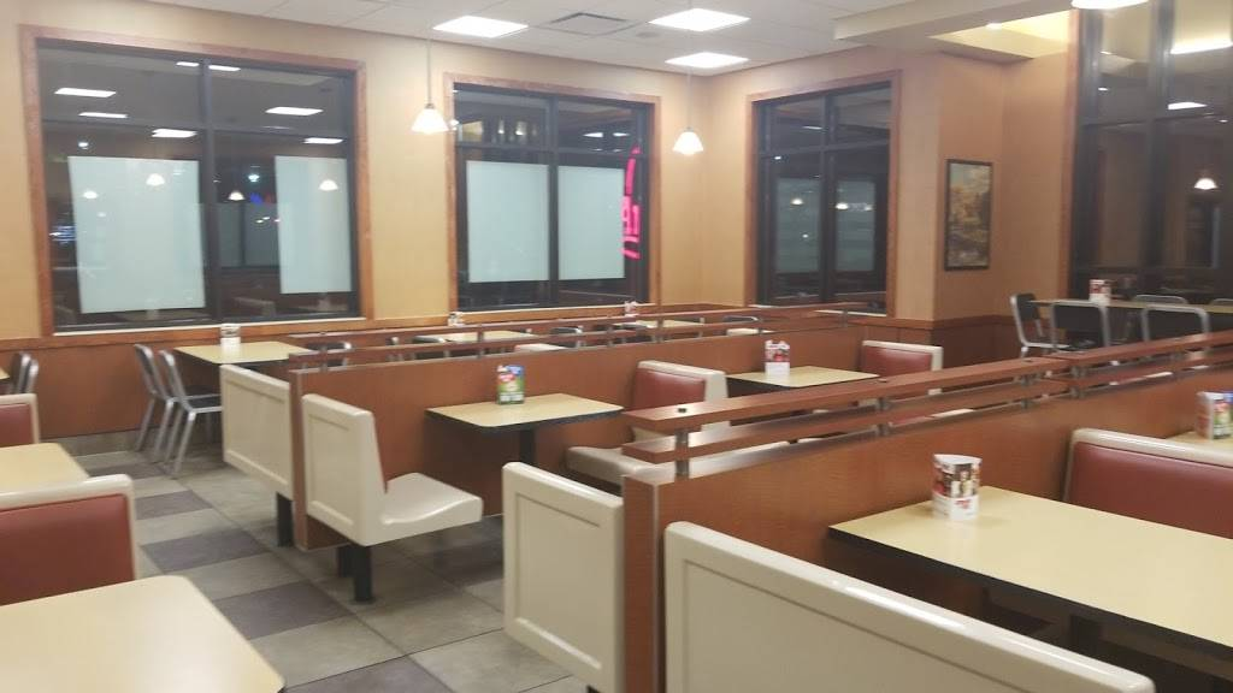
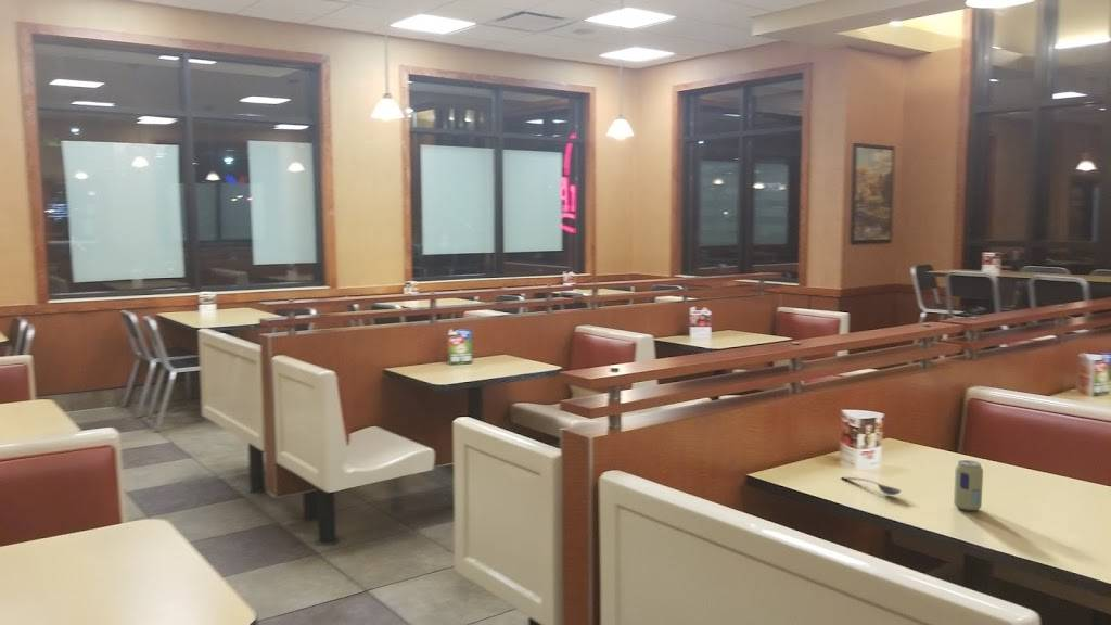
+ soupspoon [840,476,902,496]
+ beverage can [953,459,984,512]
